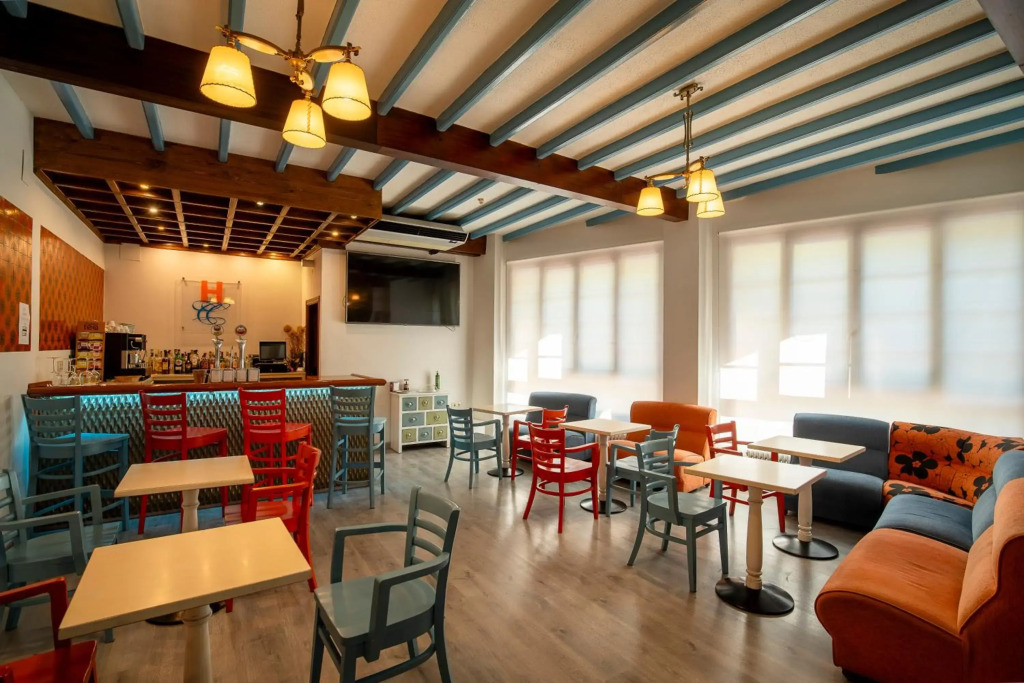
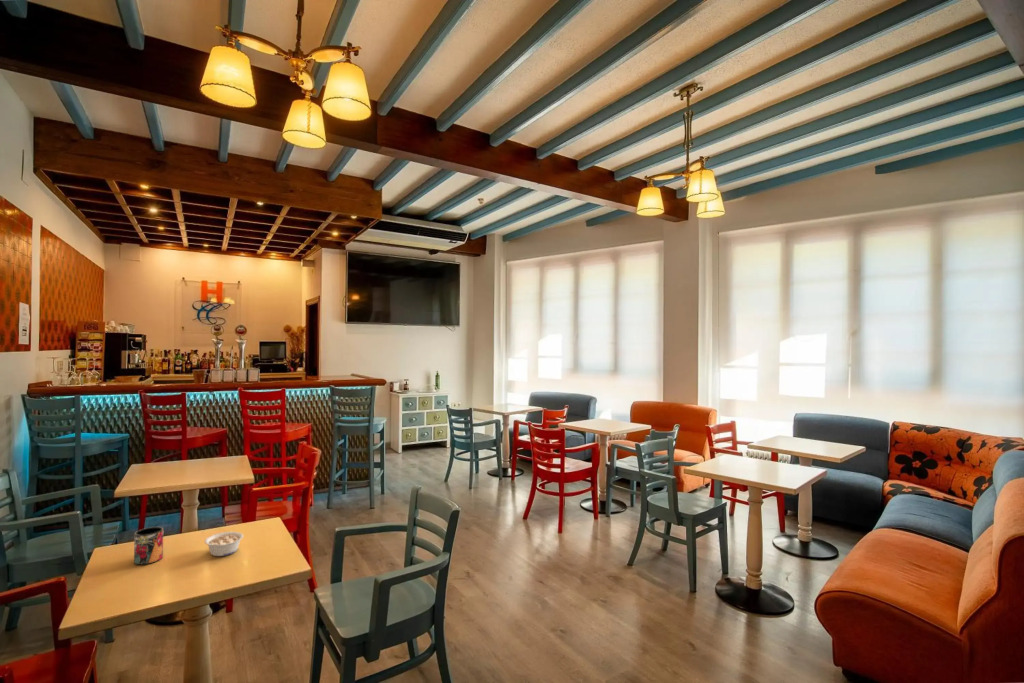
+ legume [204,531,244,557]
+ mug [133,526,164,565]
